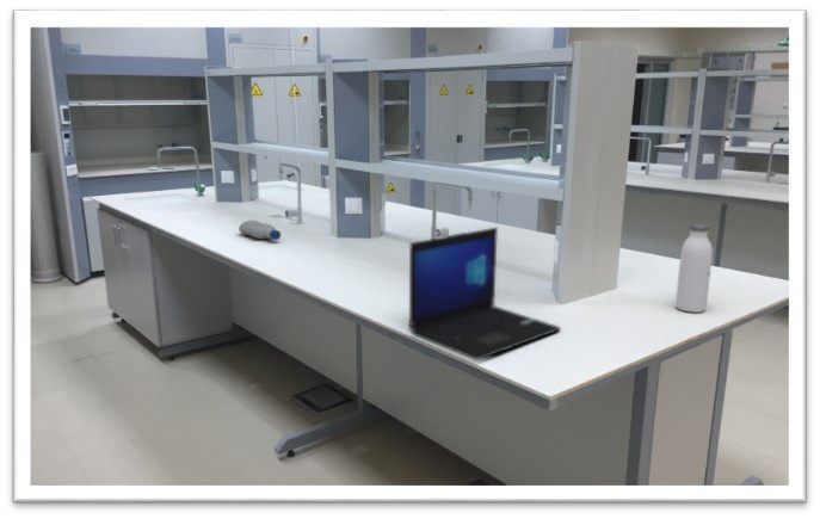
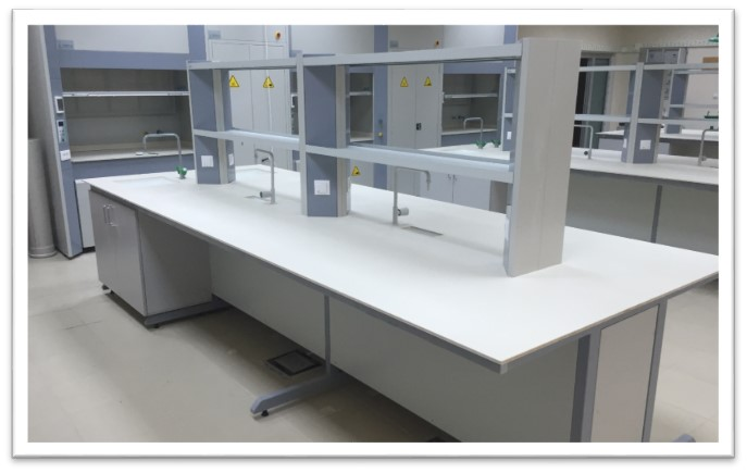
- water bottle [674,222,714,314]
- bottle [238,220,282,241]
- laptop [407,225,562,362]
